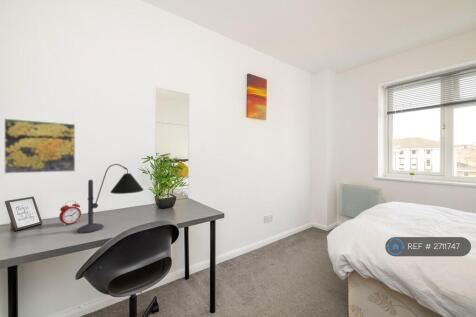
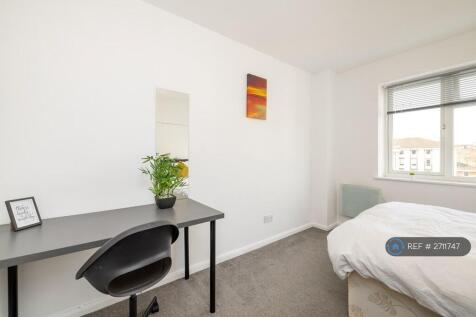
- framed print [3,117,76,175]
- alarm clock [58,200,82,226]
- desk lamp [76,163,144,234]
